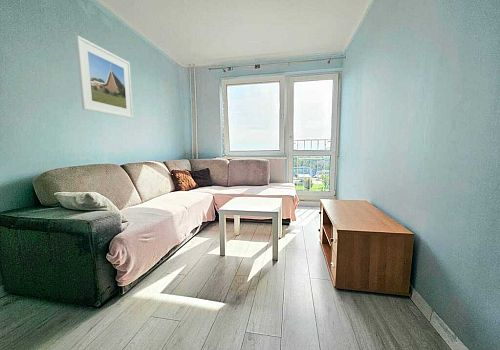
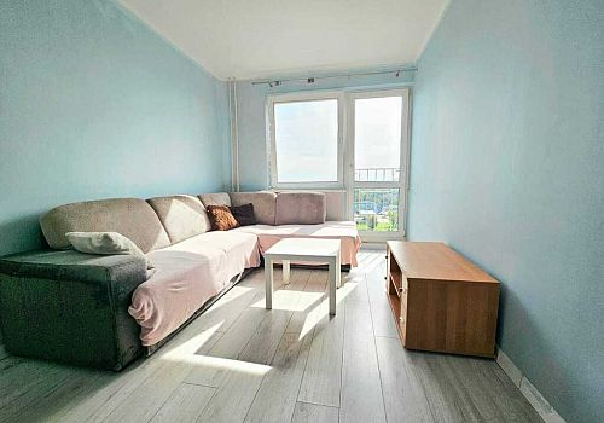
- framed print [75,34,134,119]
